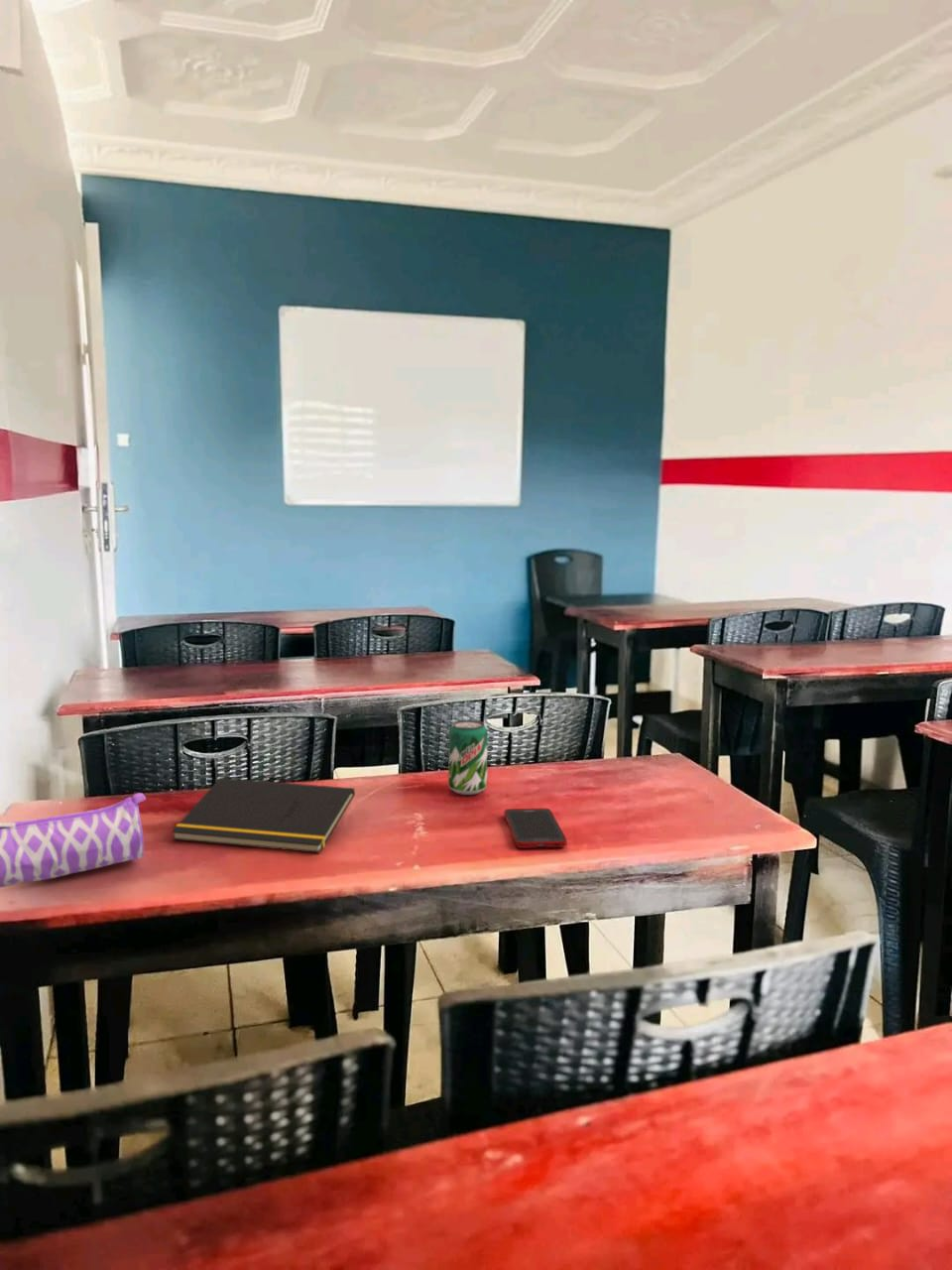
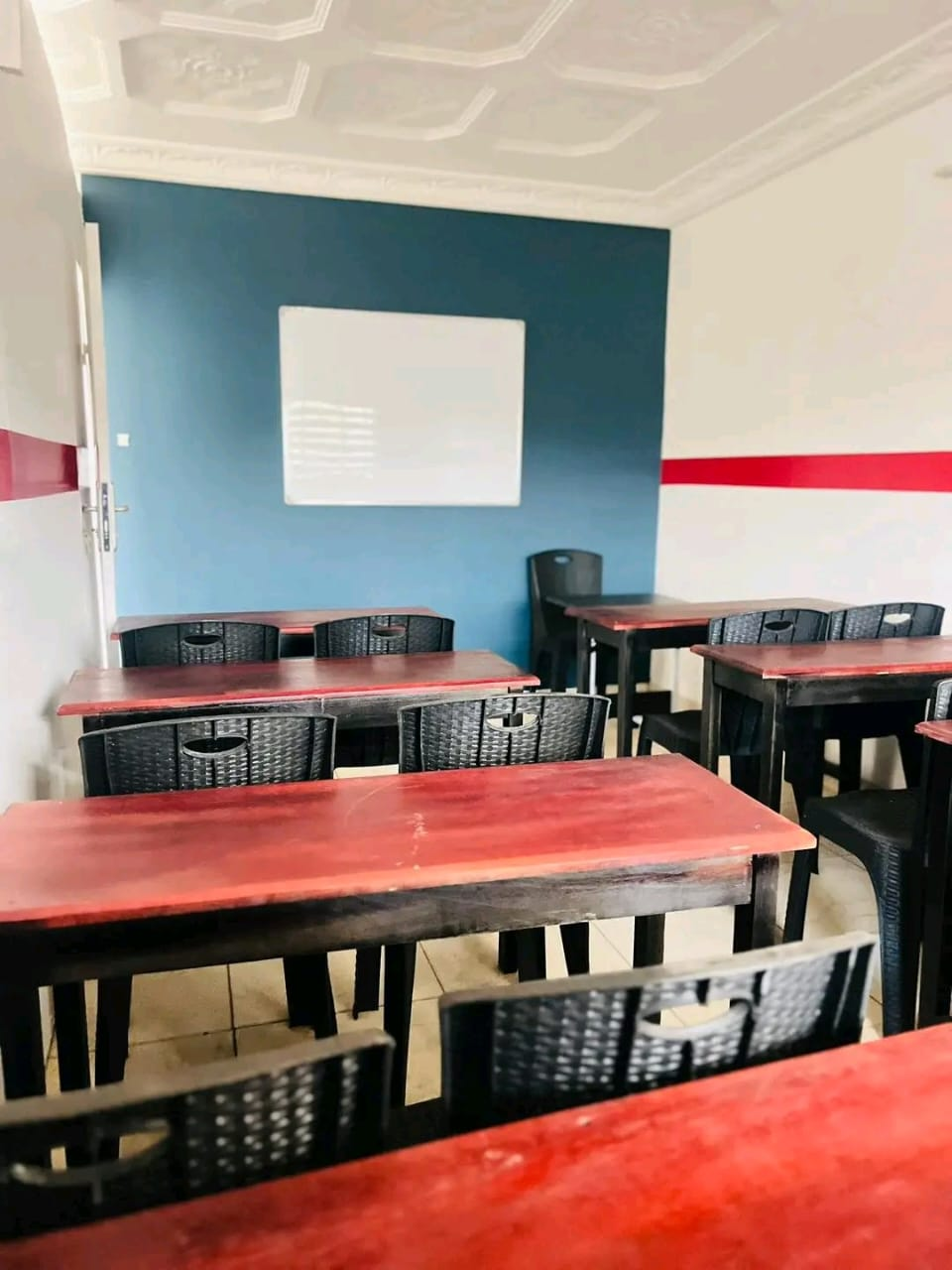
- pencil case [0,792,147,888]
- notepad [171,777,356,854]
- cell phone [503,808,568,849]
- beverage can [447,719,489,796]
